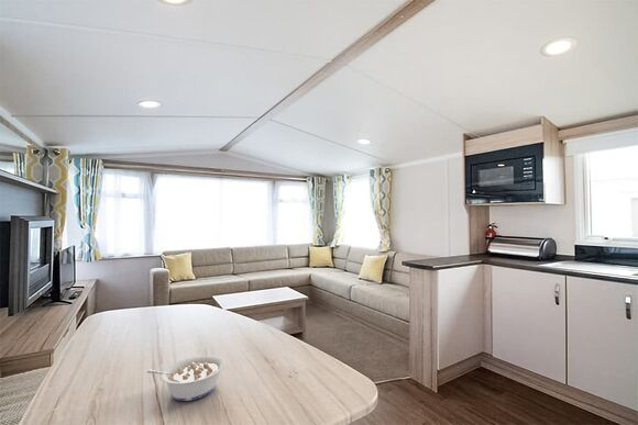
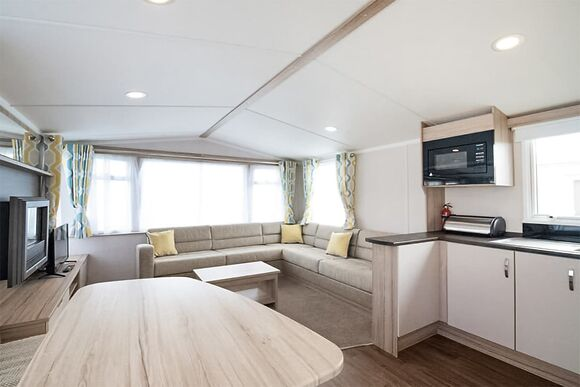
- legume [146,355,227,402]
